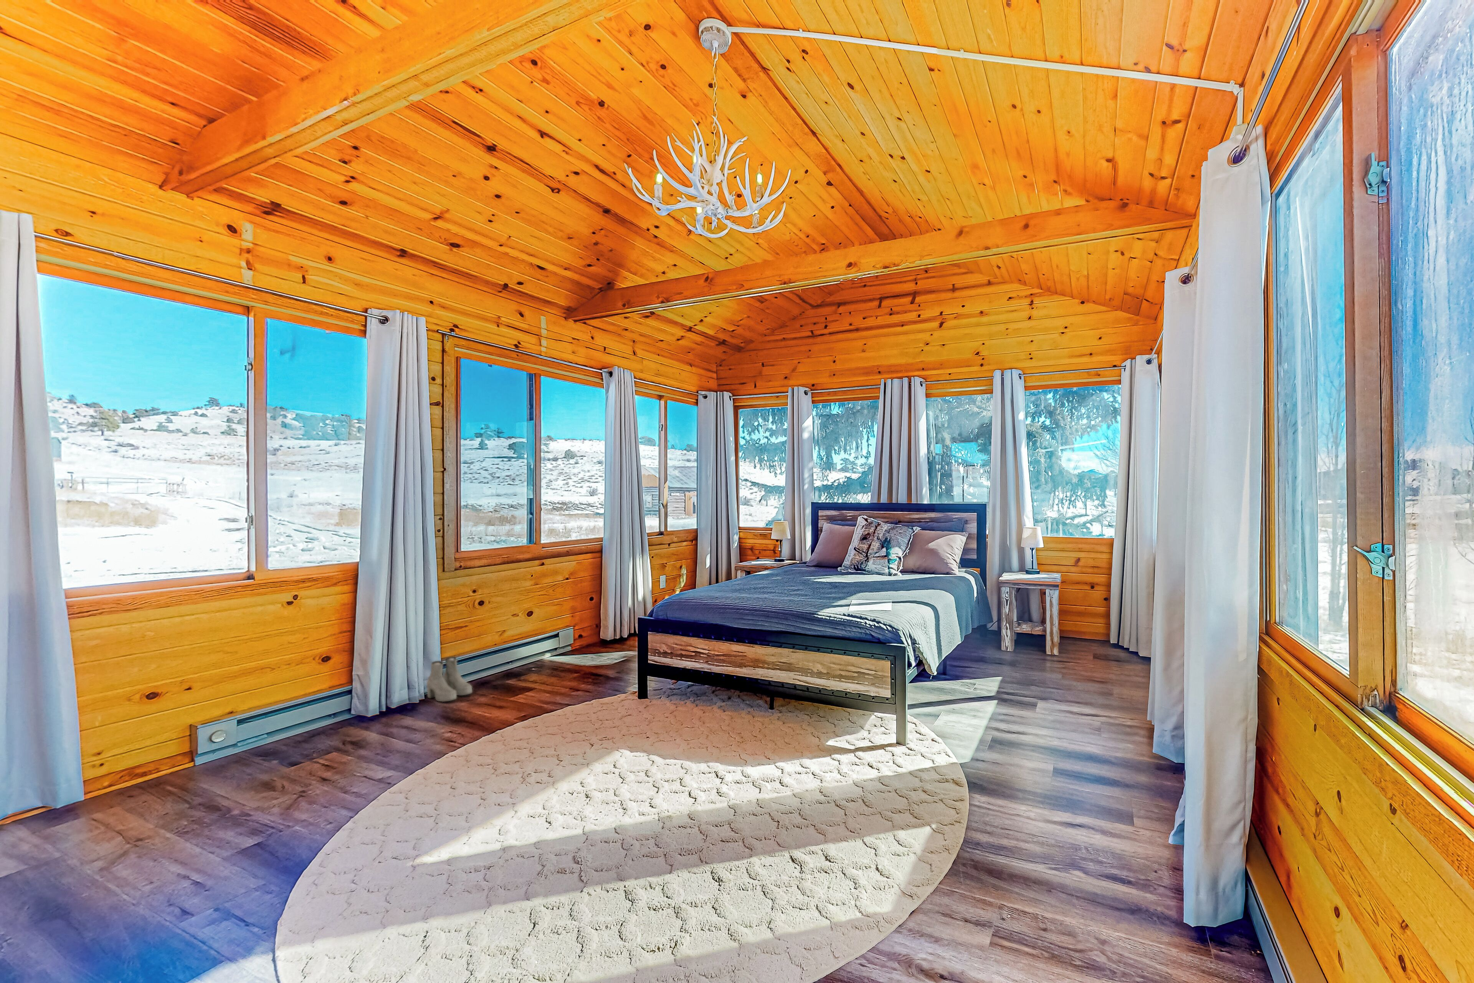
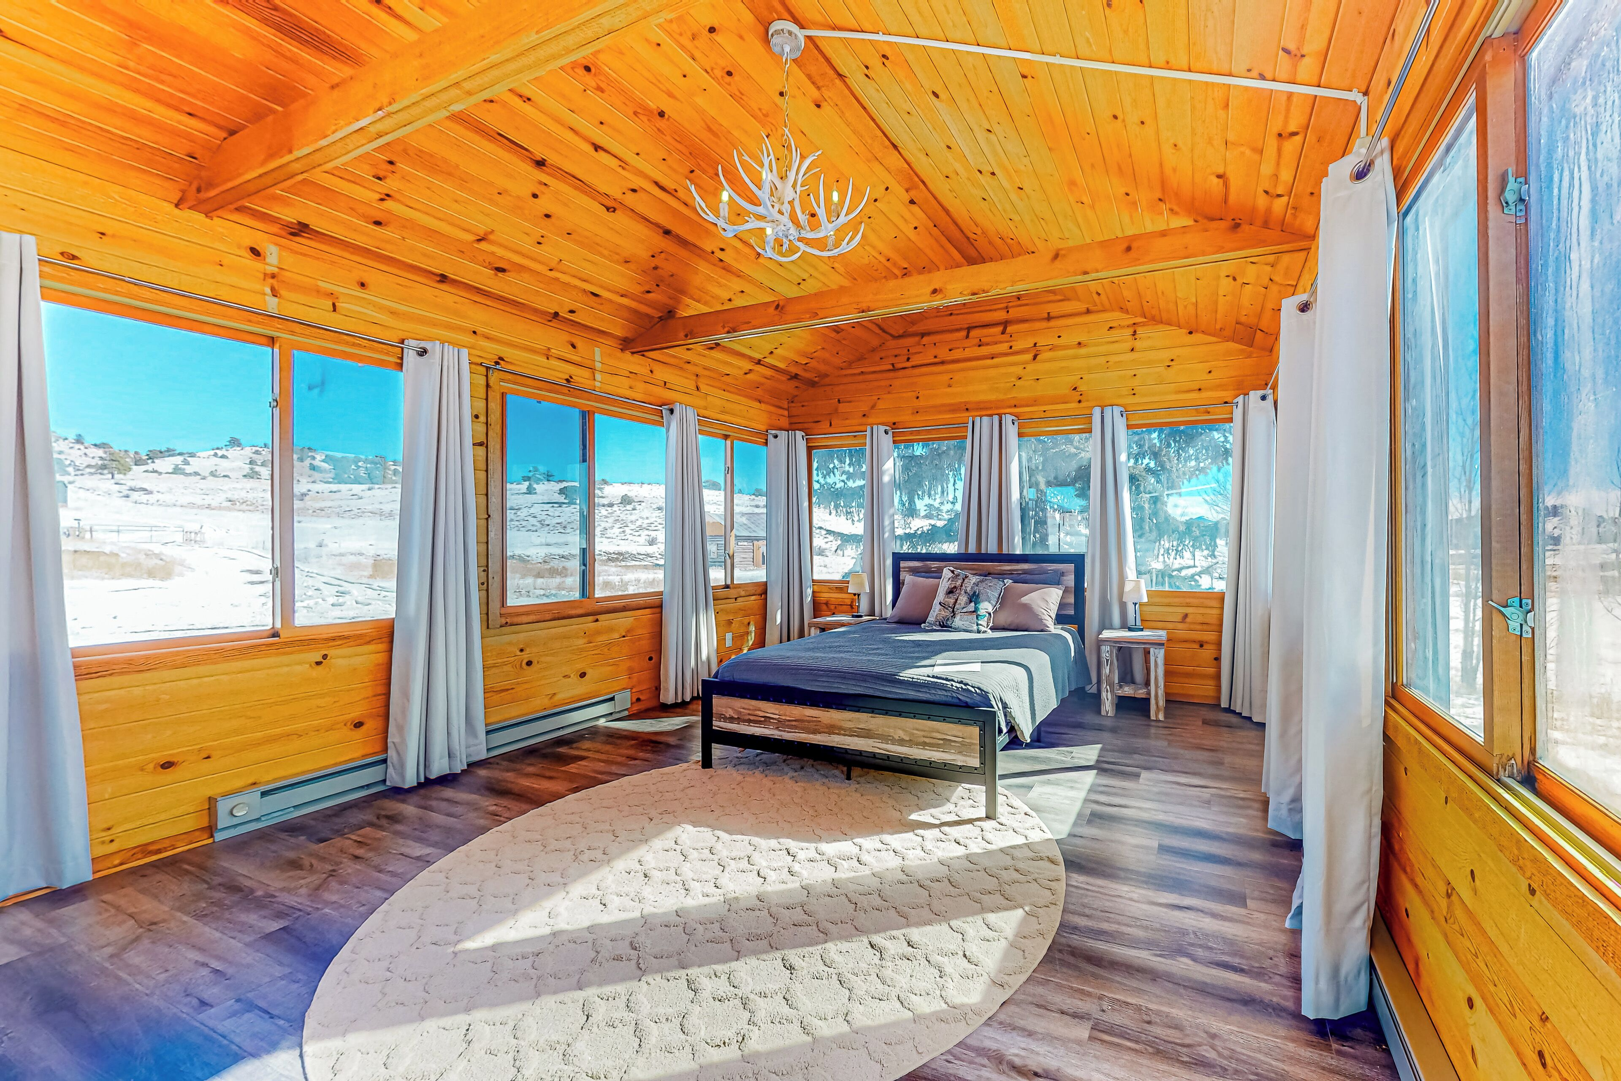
- boots [427,656,473,702]
